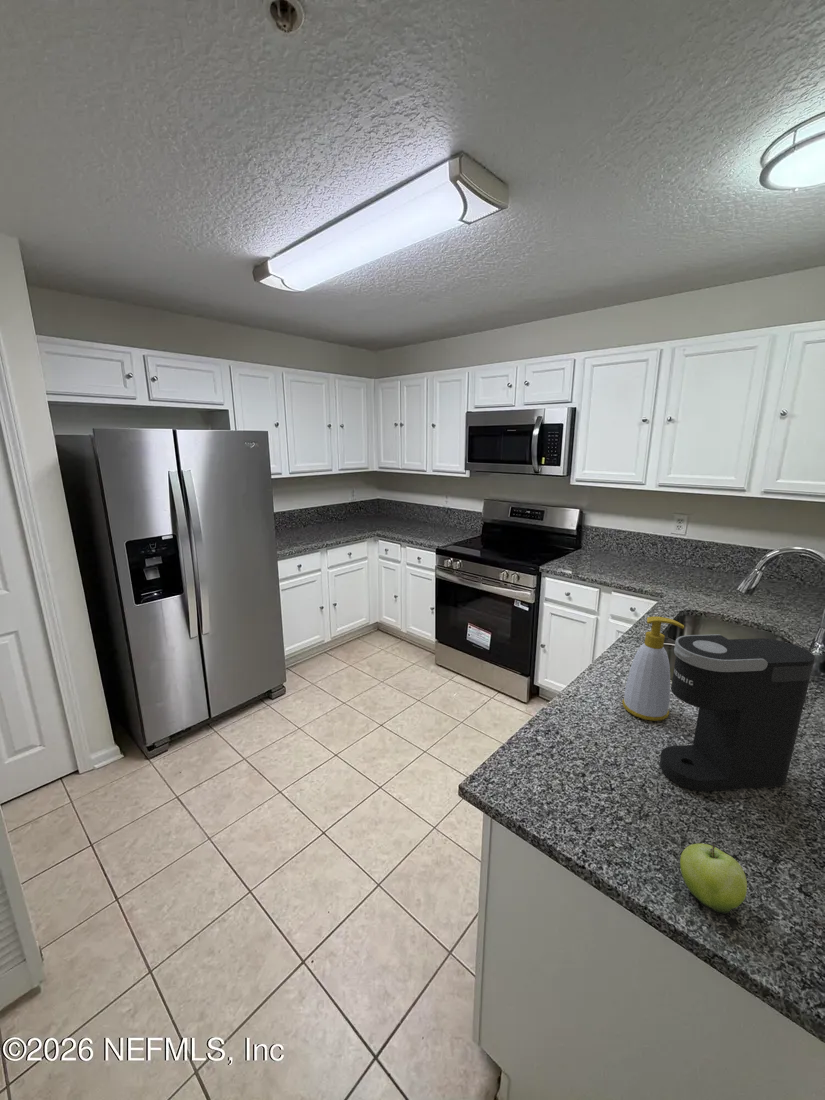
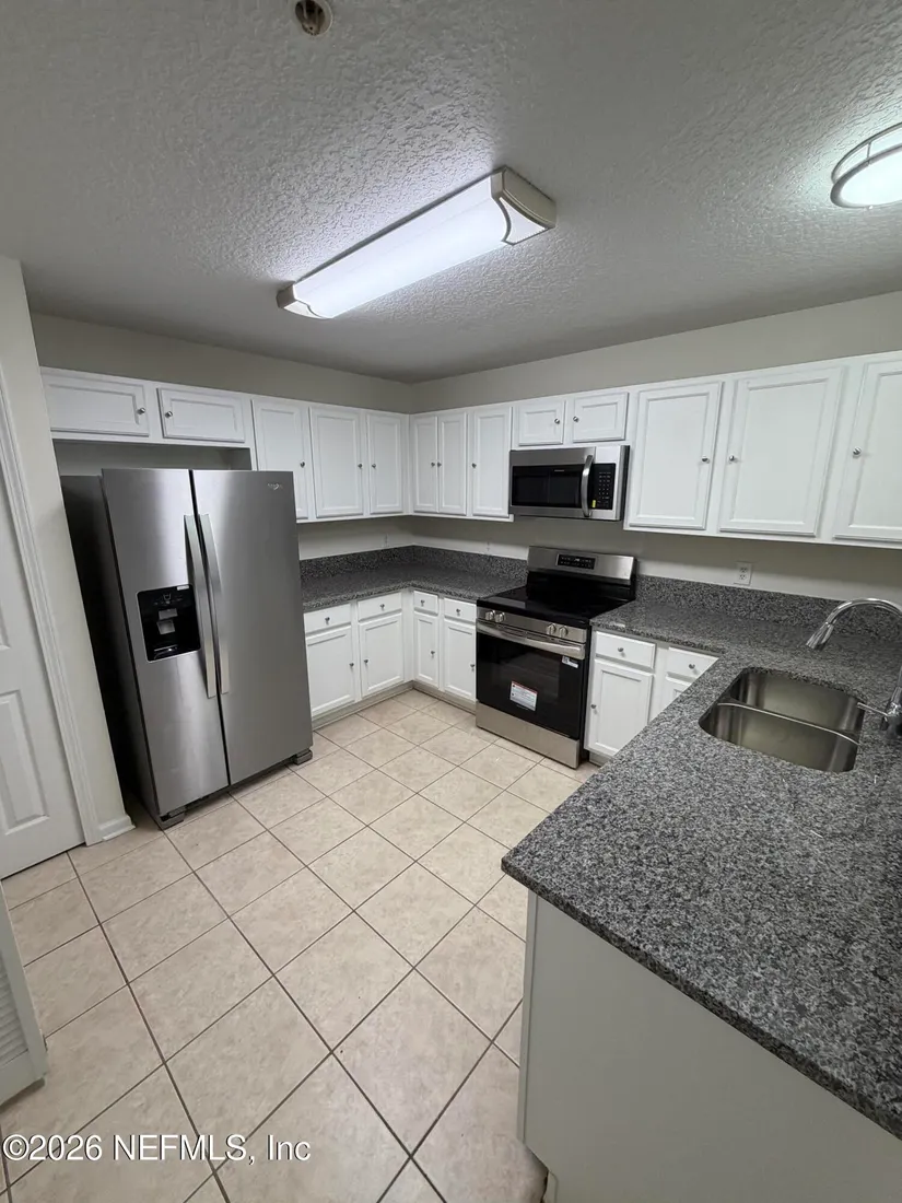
- soap bottle [621,616,685,722]
- fruit [679,843,748,915]
- coffee maker [659,633,816,792]
